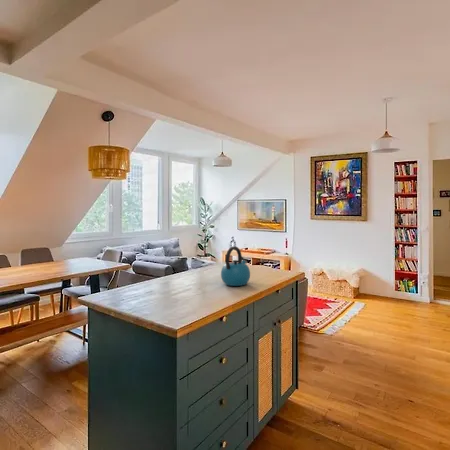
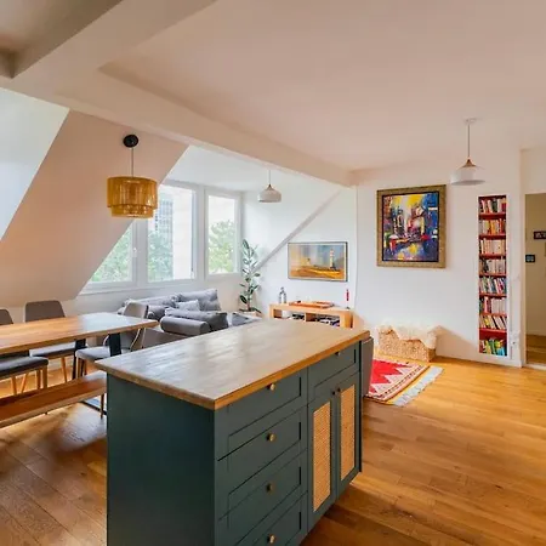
- kettle [220,246,251,287]
